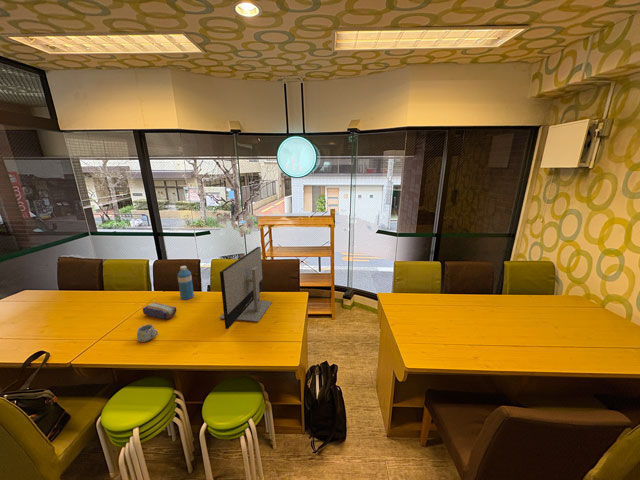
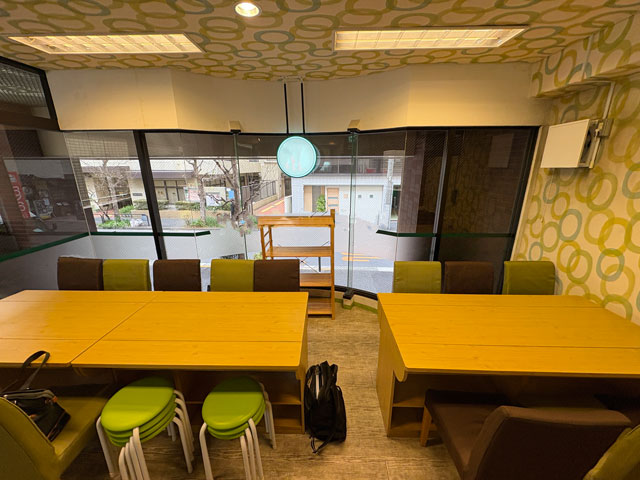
- mug [136,323,159,343]
- water bottle [176,265,195,301]
- pencil case [142,302,177,320]
- monitor [218,246,273,330]
